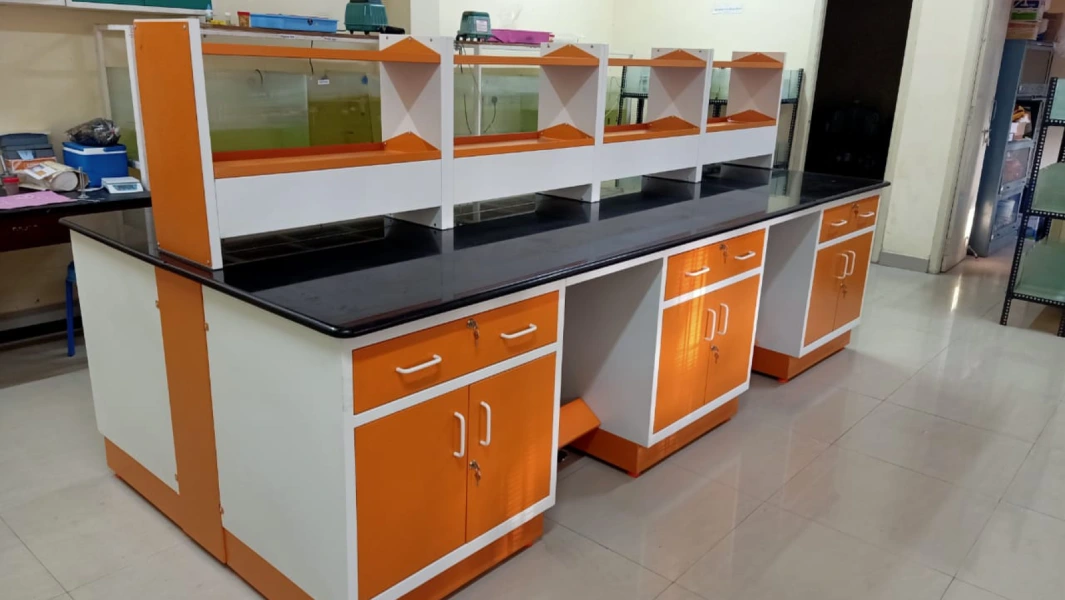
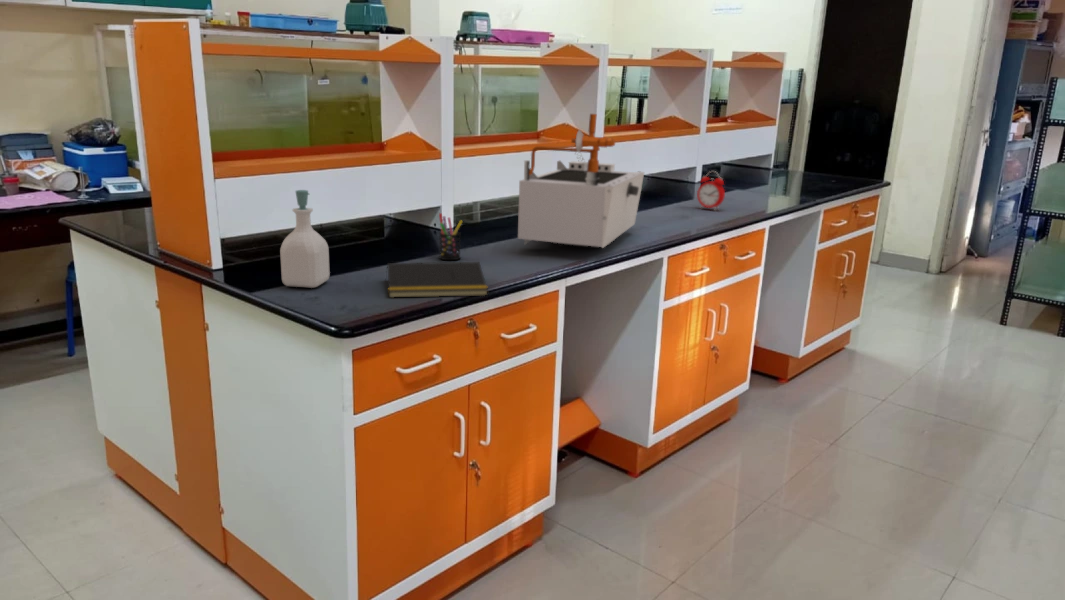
+ alarm clock [696,170,726,211]
+ notepad [384,261,489,299]
+ laboratory equipment [517,113,645,249]
+ soap bottle [279,189,331,289]
+ pen holder [438,212,464,261]
